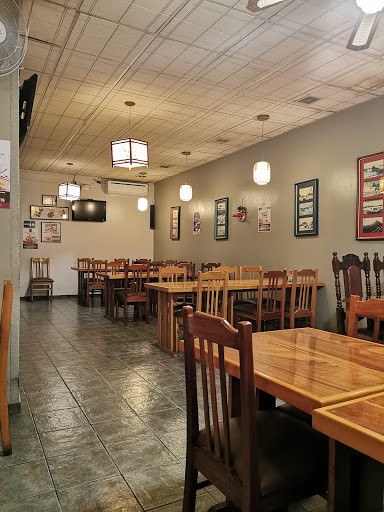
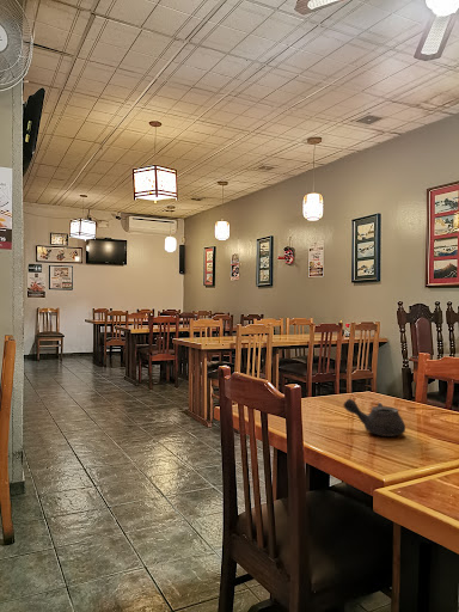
+ teapot [343,398,406,437]
